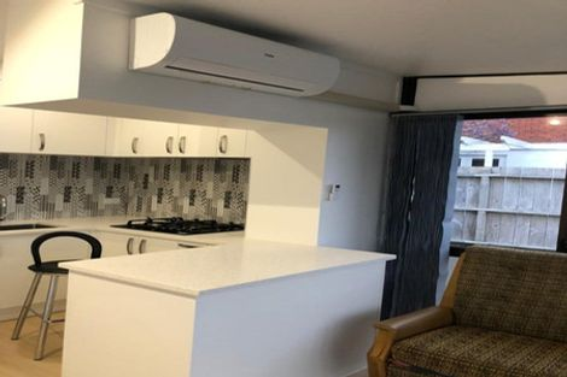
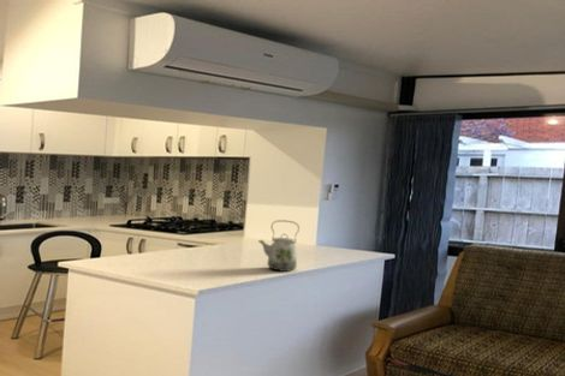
+ kettle [258,219,301,273]
